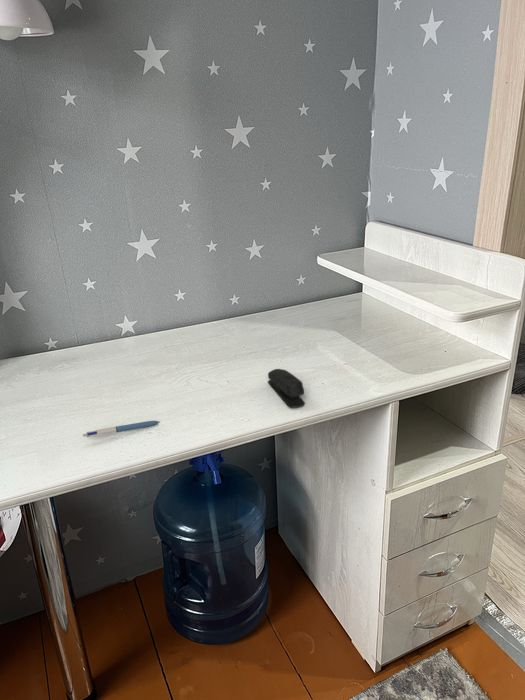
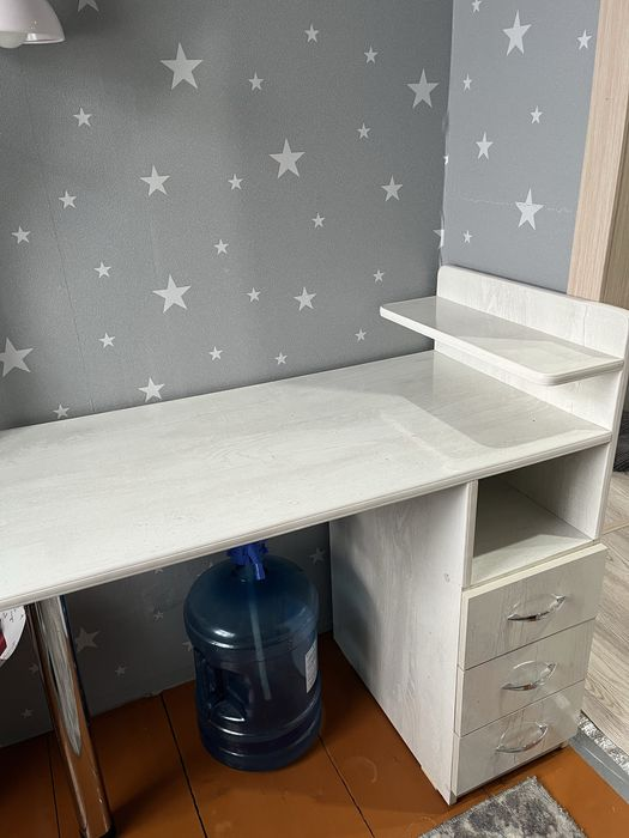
- pen [82,420,160,438]
- stapler [267,368,306,409]
